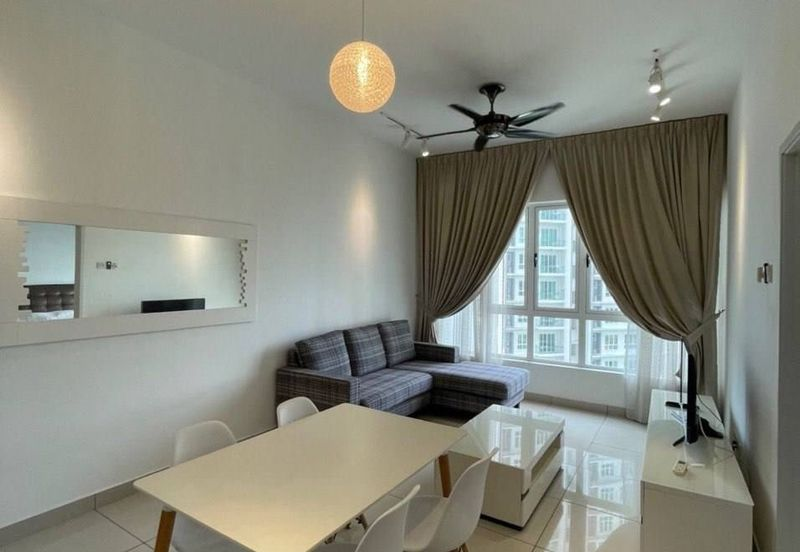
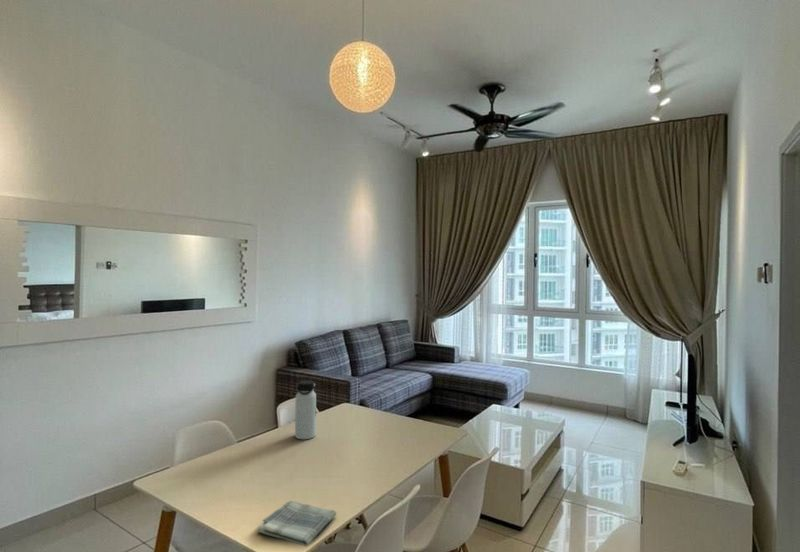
+ dish towel [256,500,337,547]
+ water bottle [294,379,317,440]
